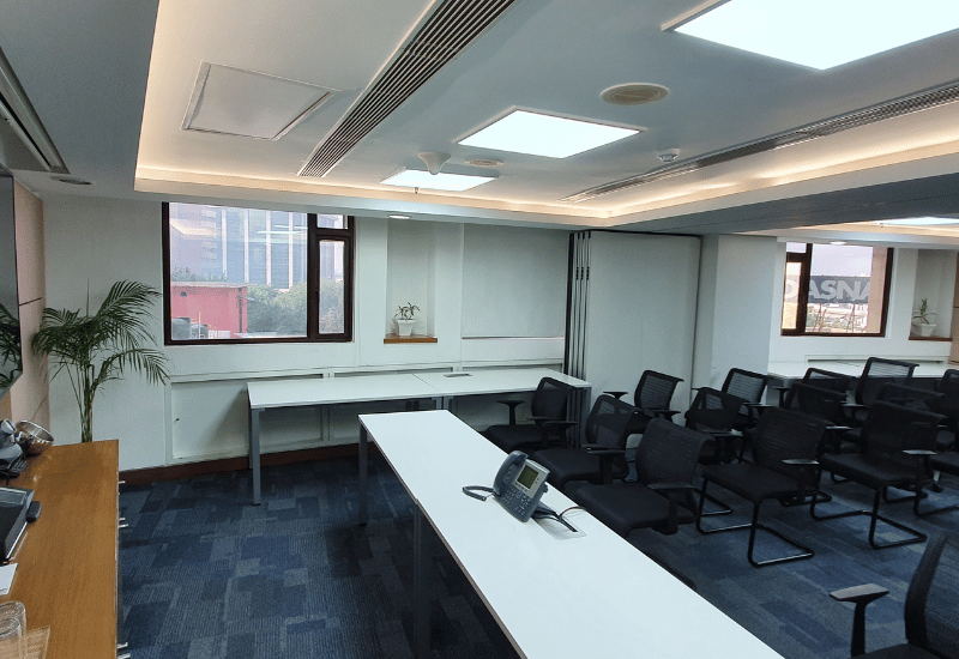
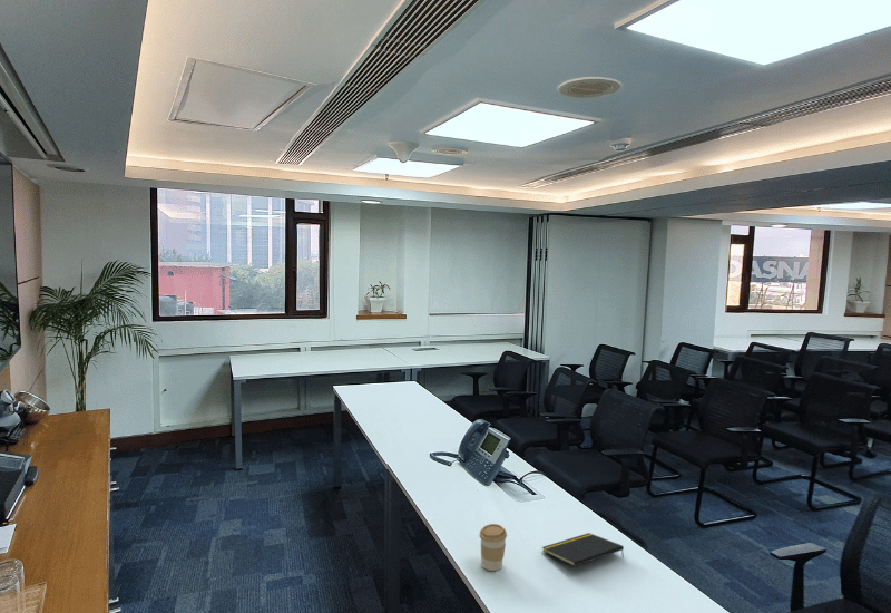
+ coffee cup [478,523,508,572]
+ notepad [541,532,625,567]
